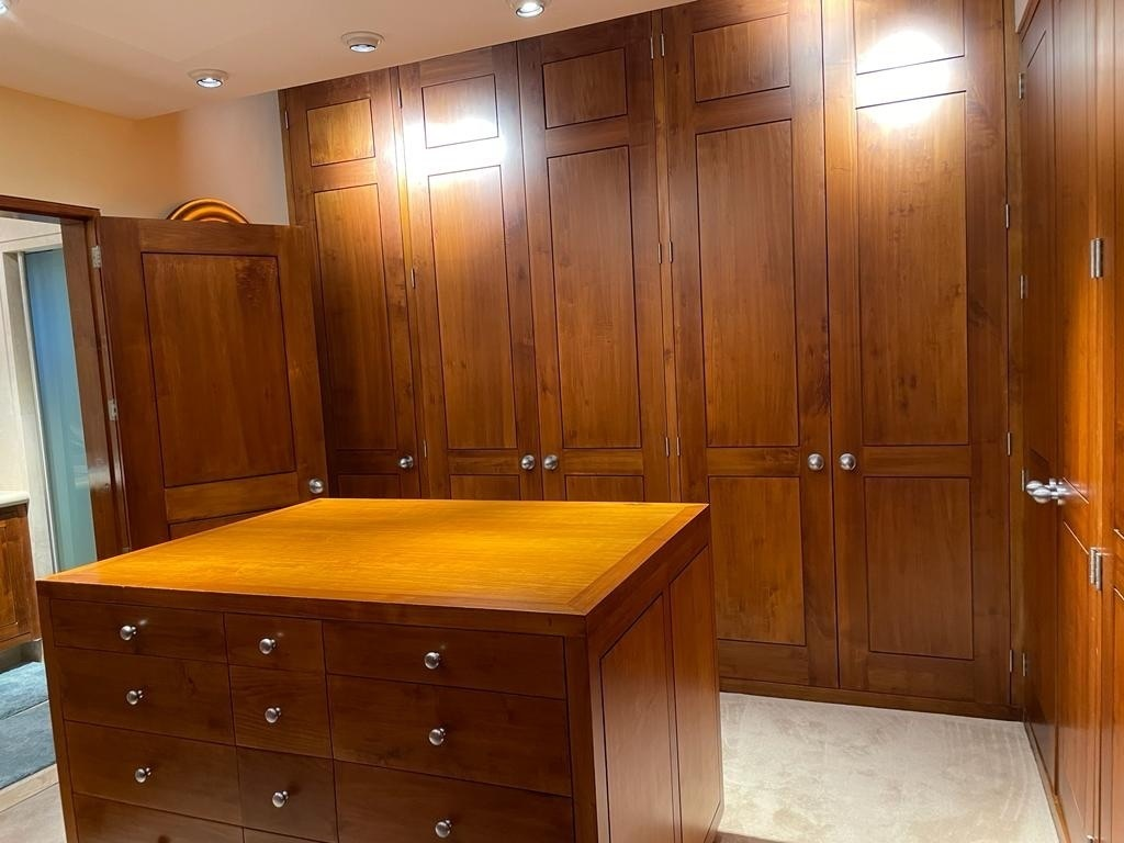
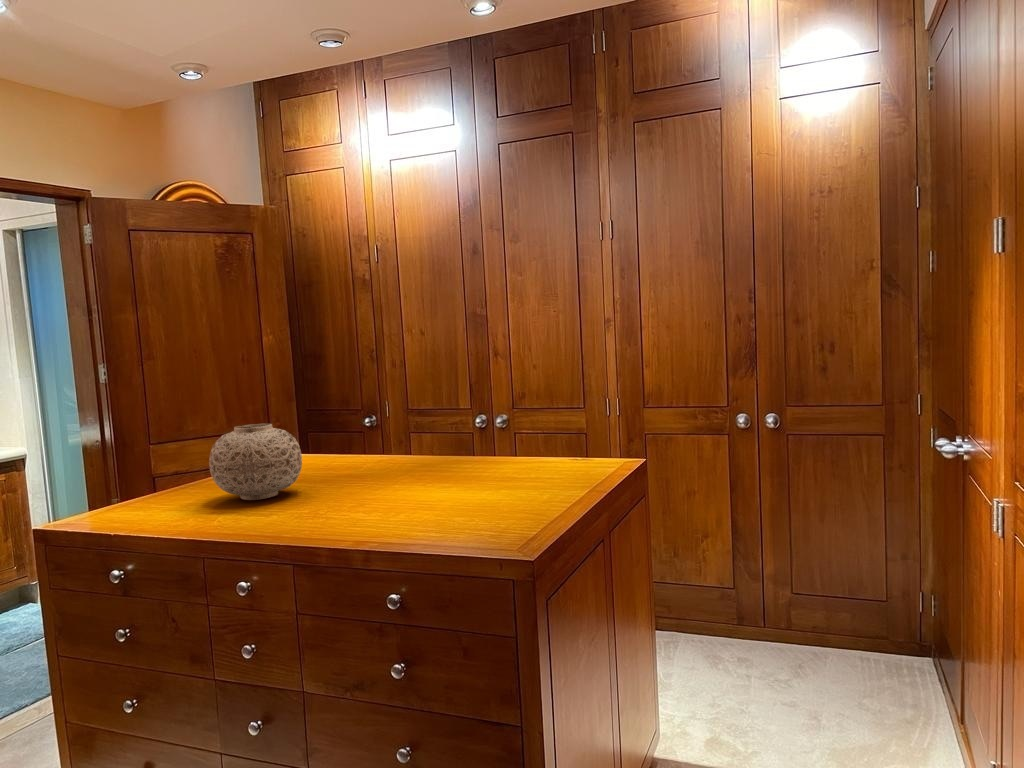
+ vase [208,423,303,501]
